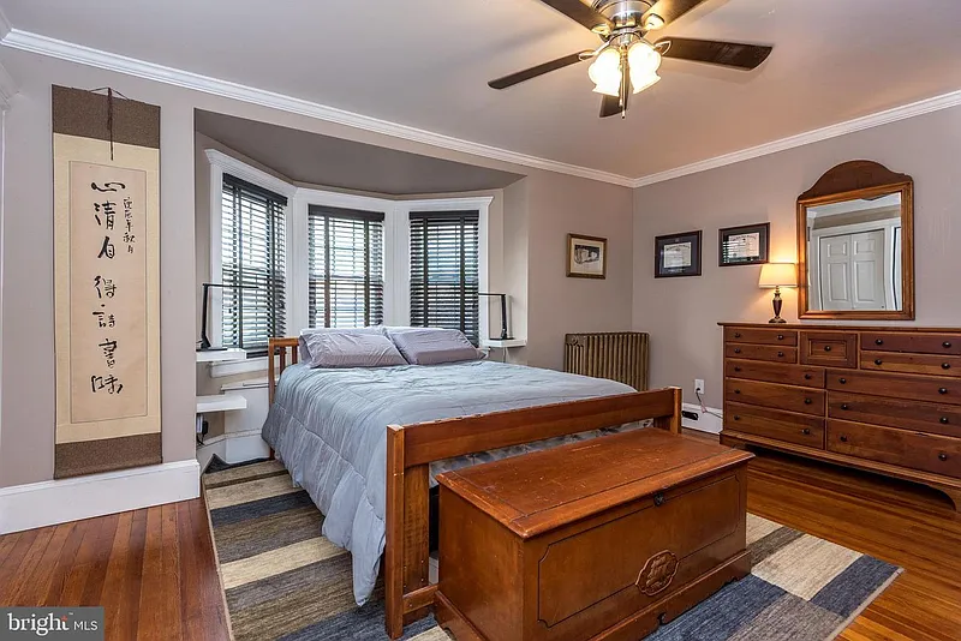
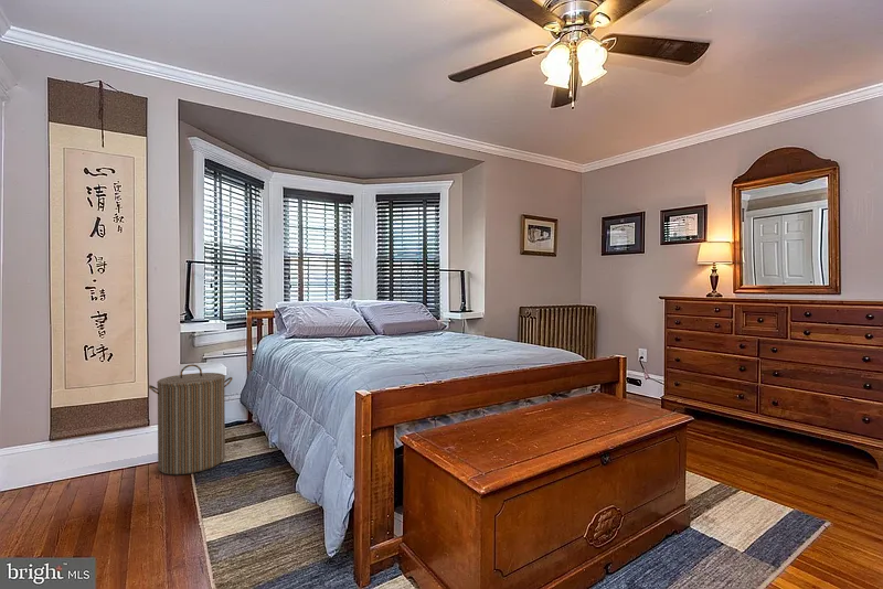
+ laundry hamper [148,364,234,475]
